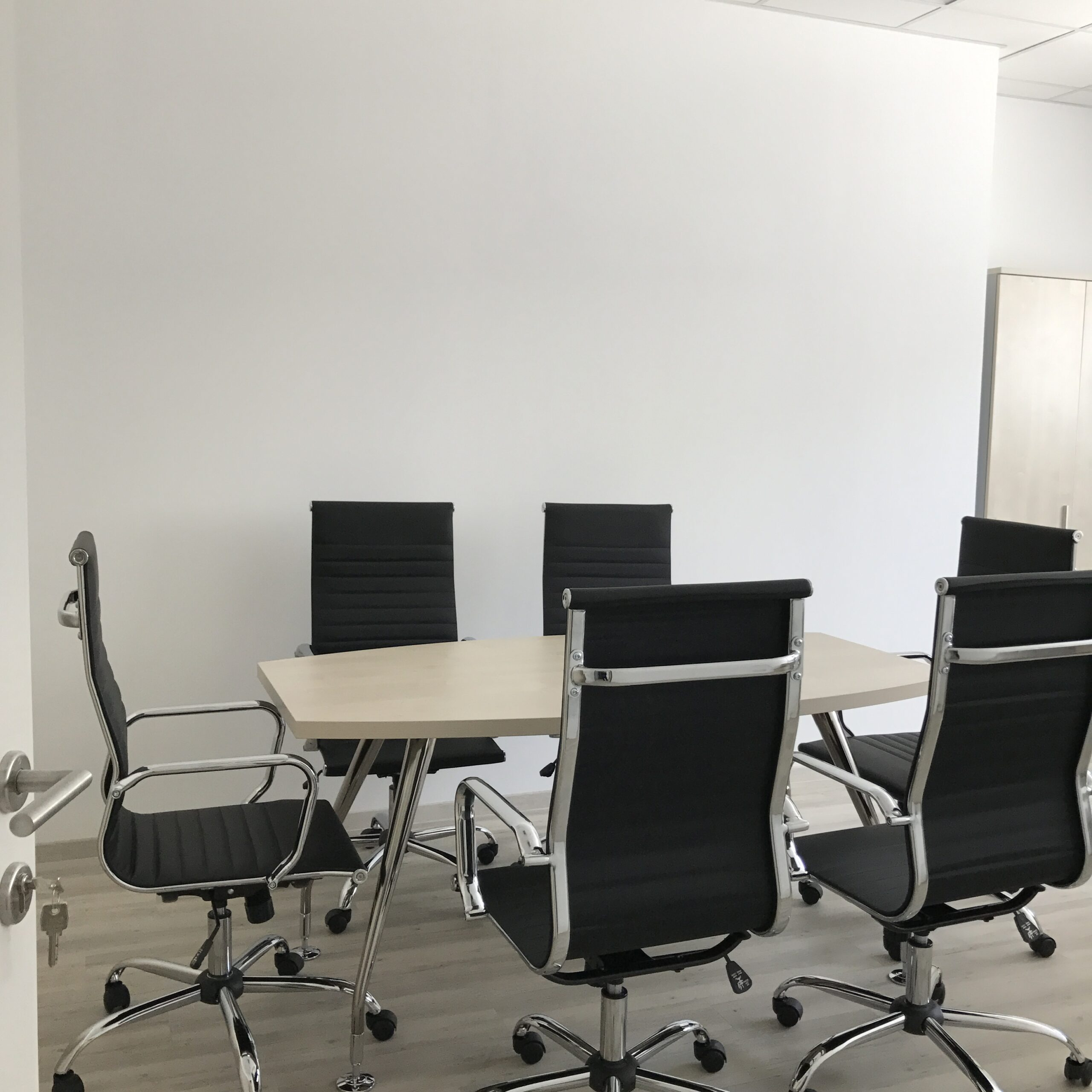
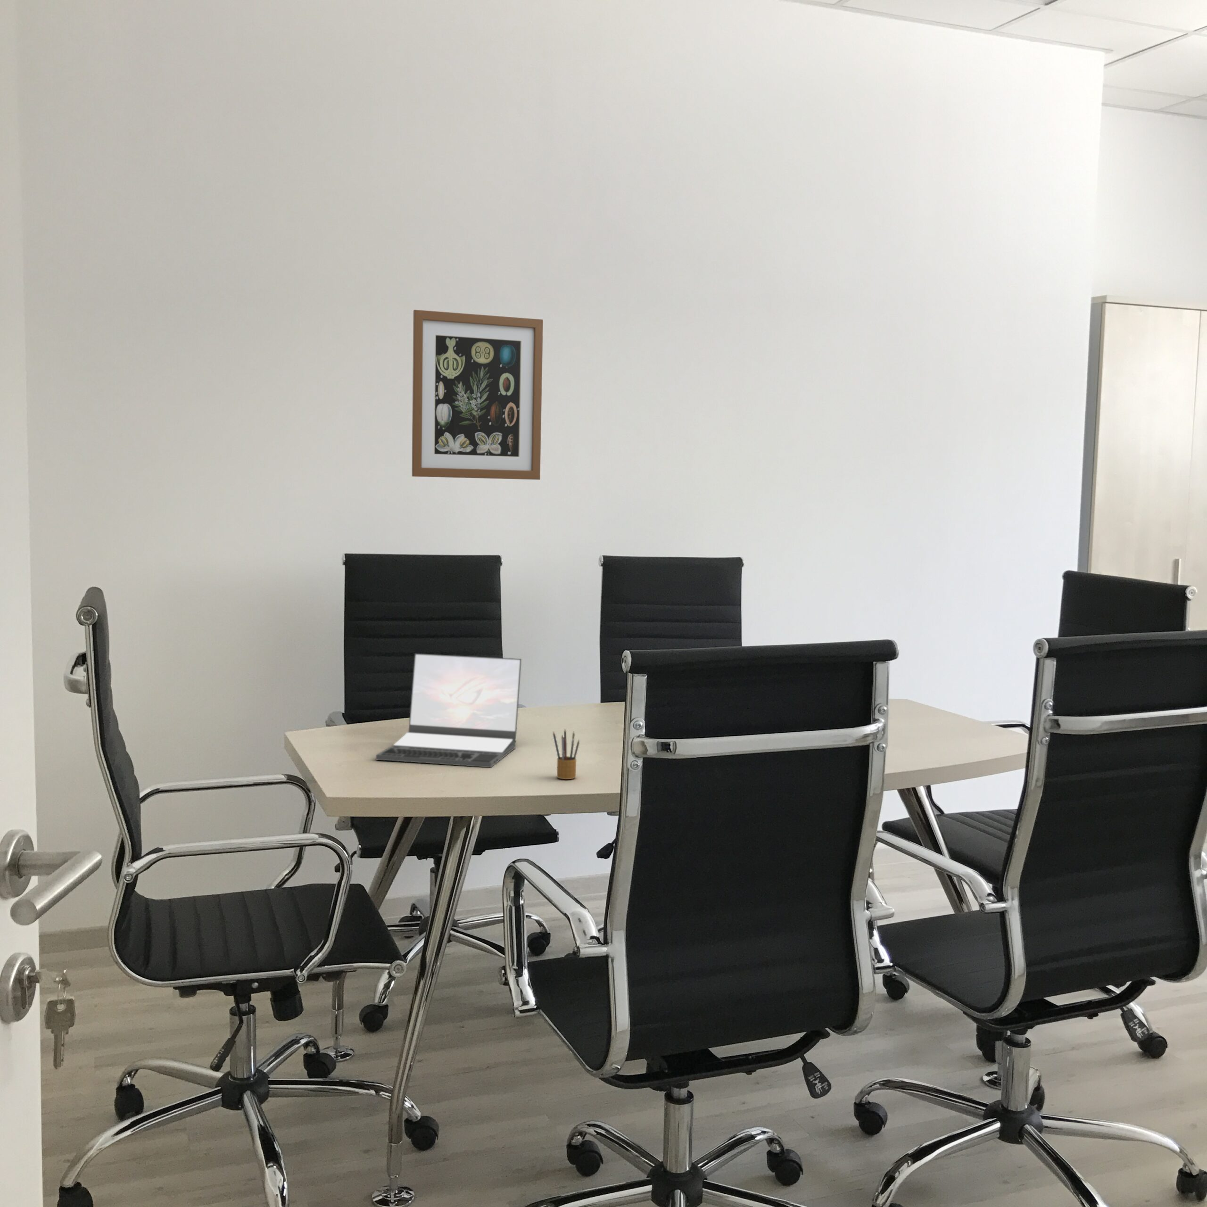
+ wall art [411,309,544,481]
+ laptop [376,653,522,768]
+ pencil box [553,728,580,780]
